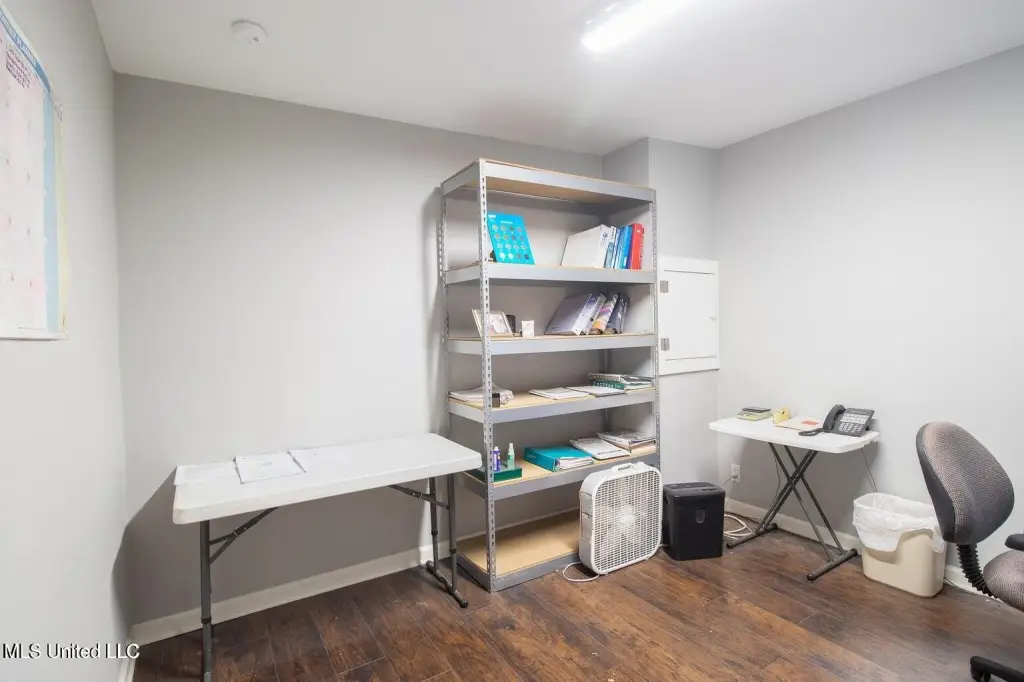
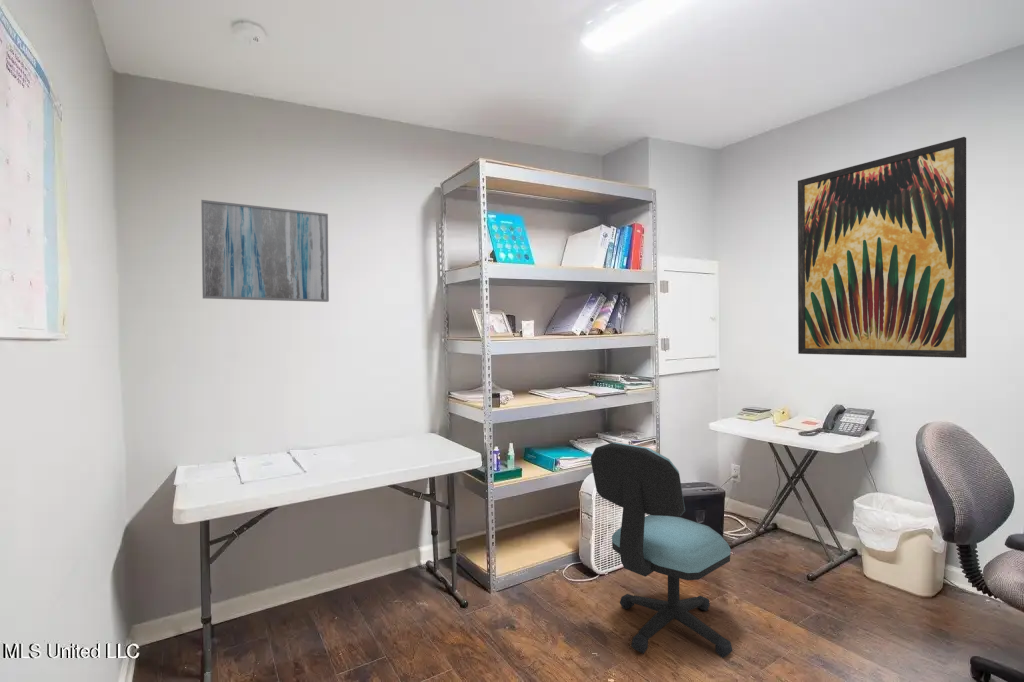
+ wall art [797,136,967,359]
+ office chair [590,442,734,659]
+ wall art [200,199,330,303]
